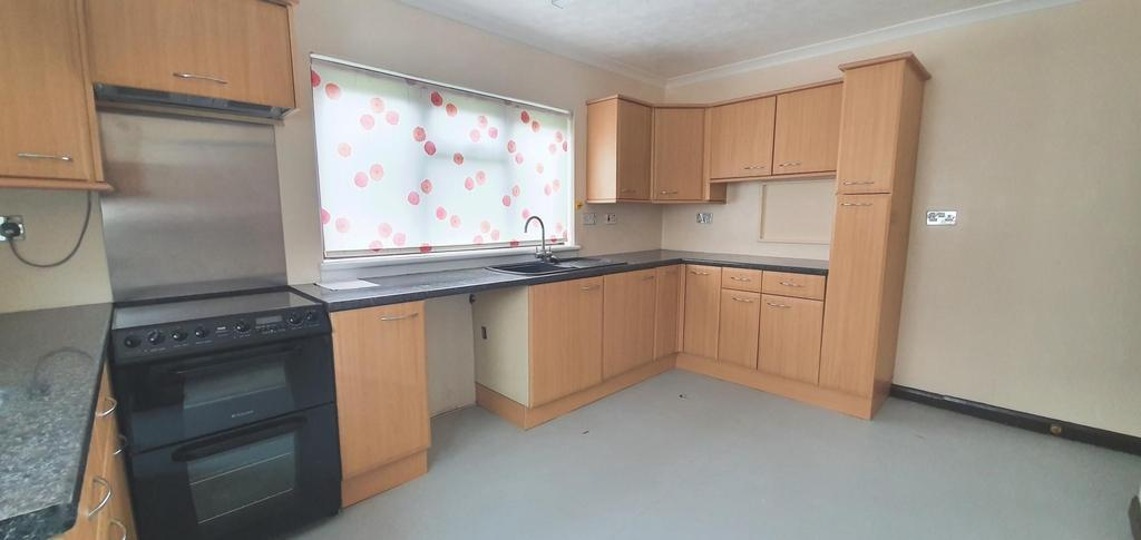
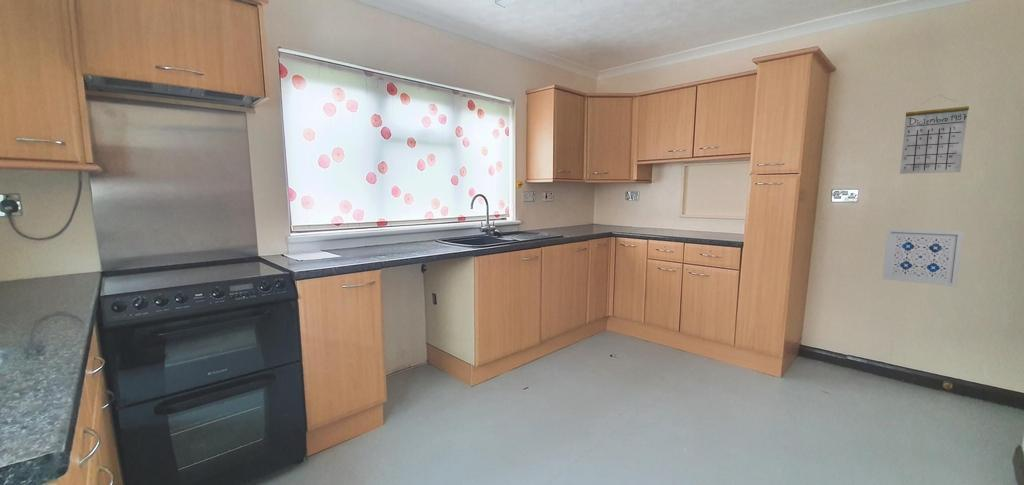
+ calendar [899,94,970,175]
+ wall art [882,227,964,288]
